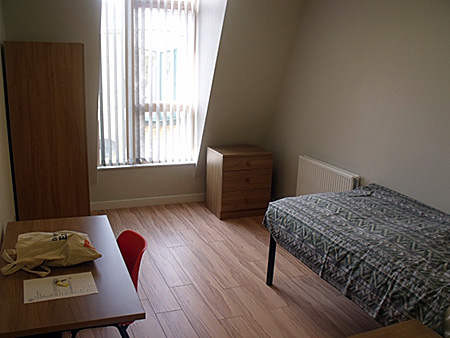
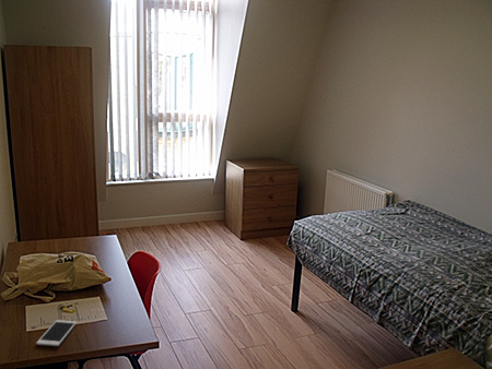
+ cell phone [35,319,78,347]
